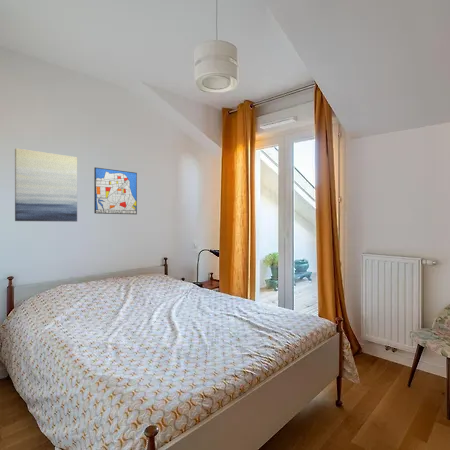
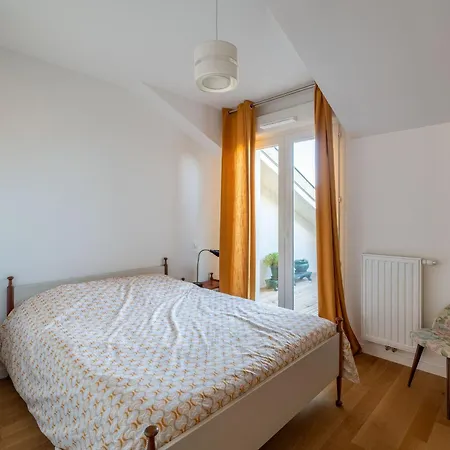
- wall art [93,167,138,215]
- wall art [14,147,78,222]
